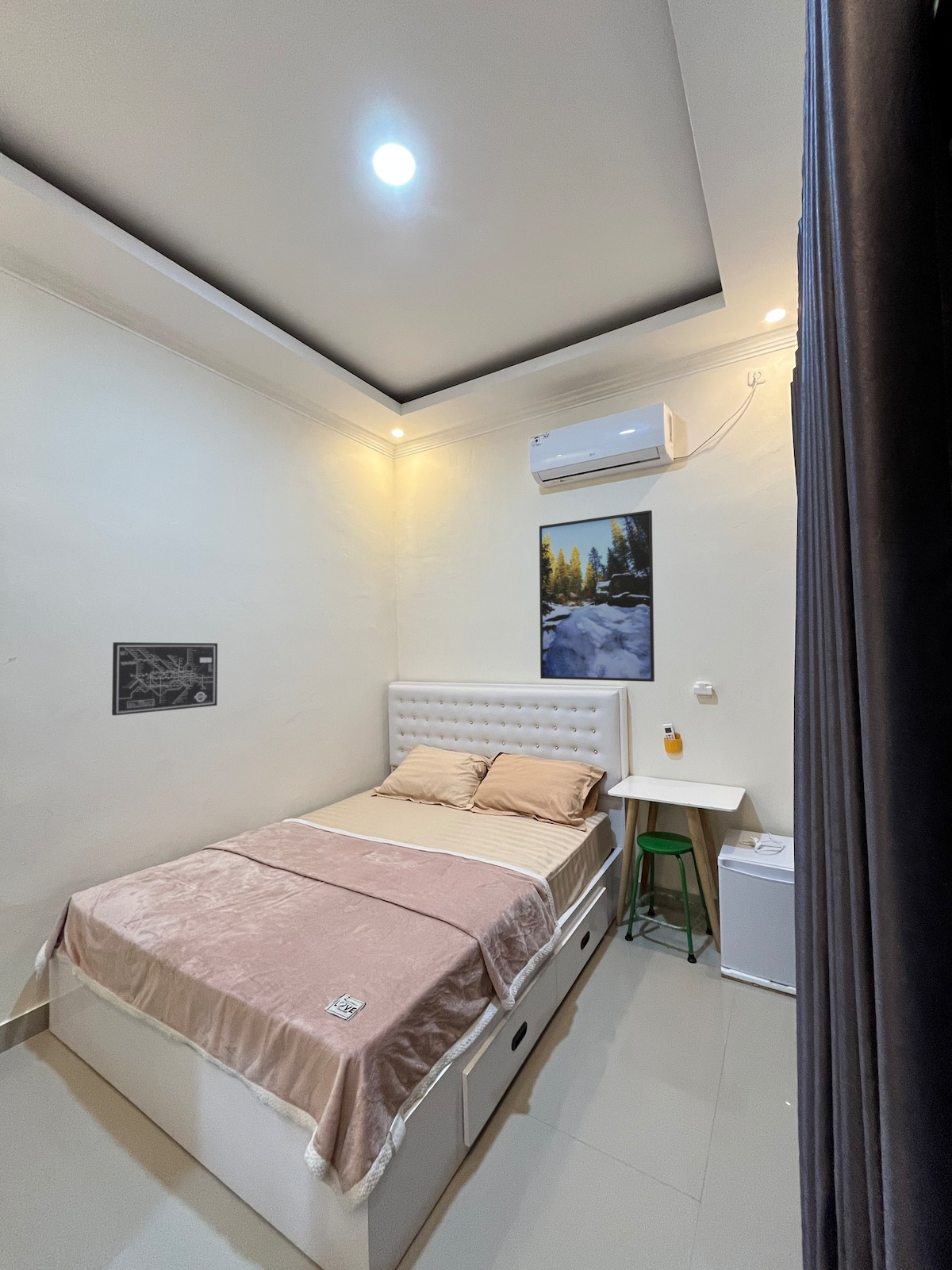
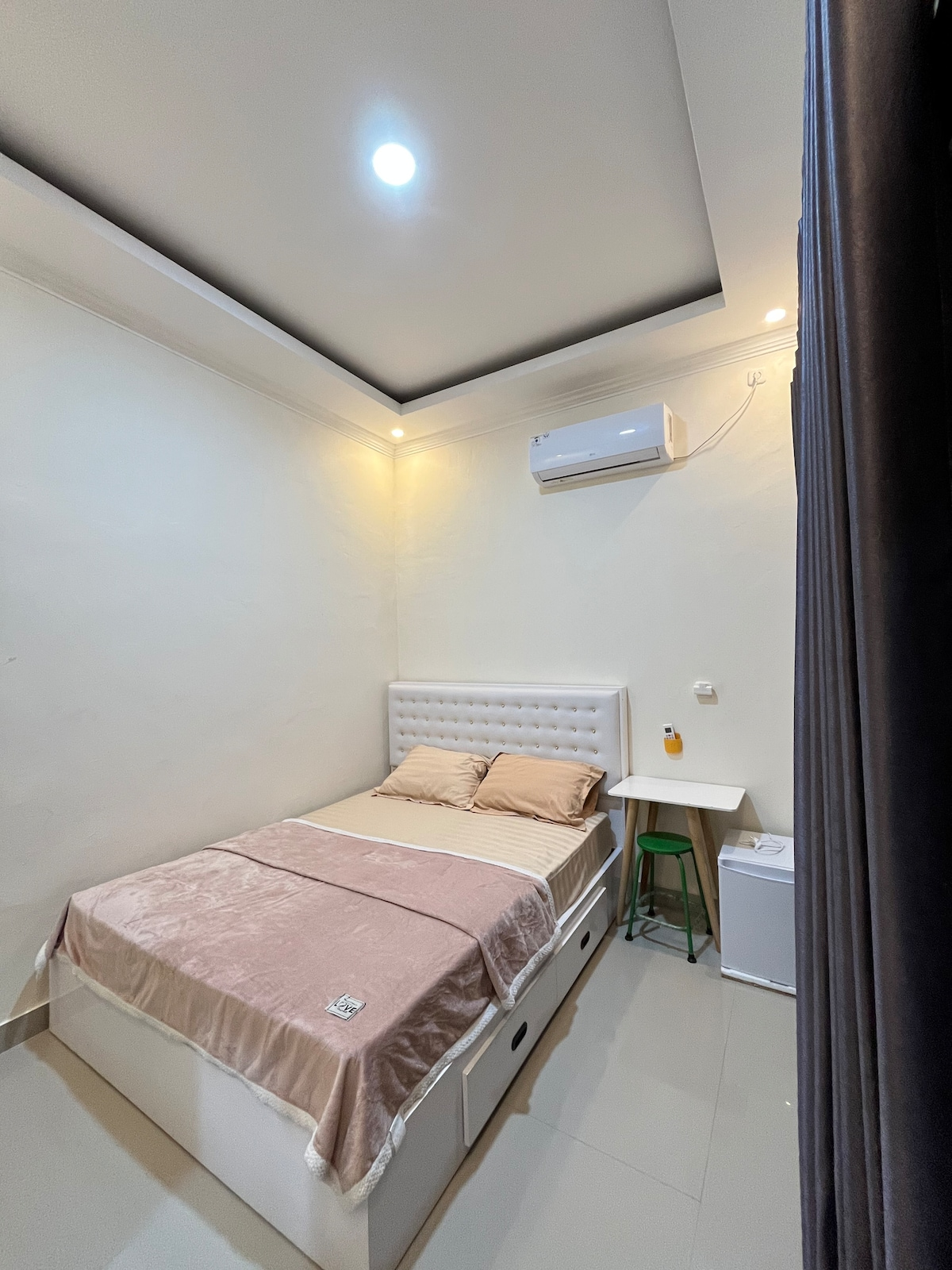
- wall art [111,641,218,716]
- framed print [539,510,655,683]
